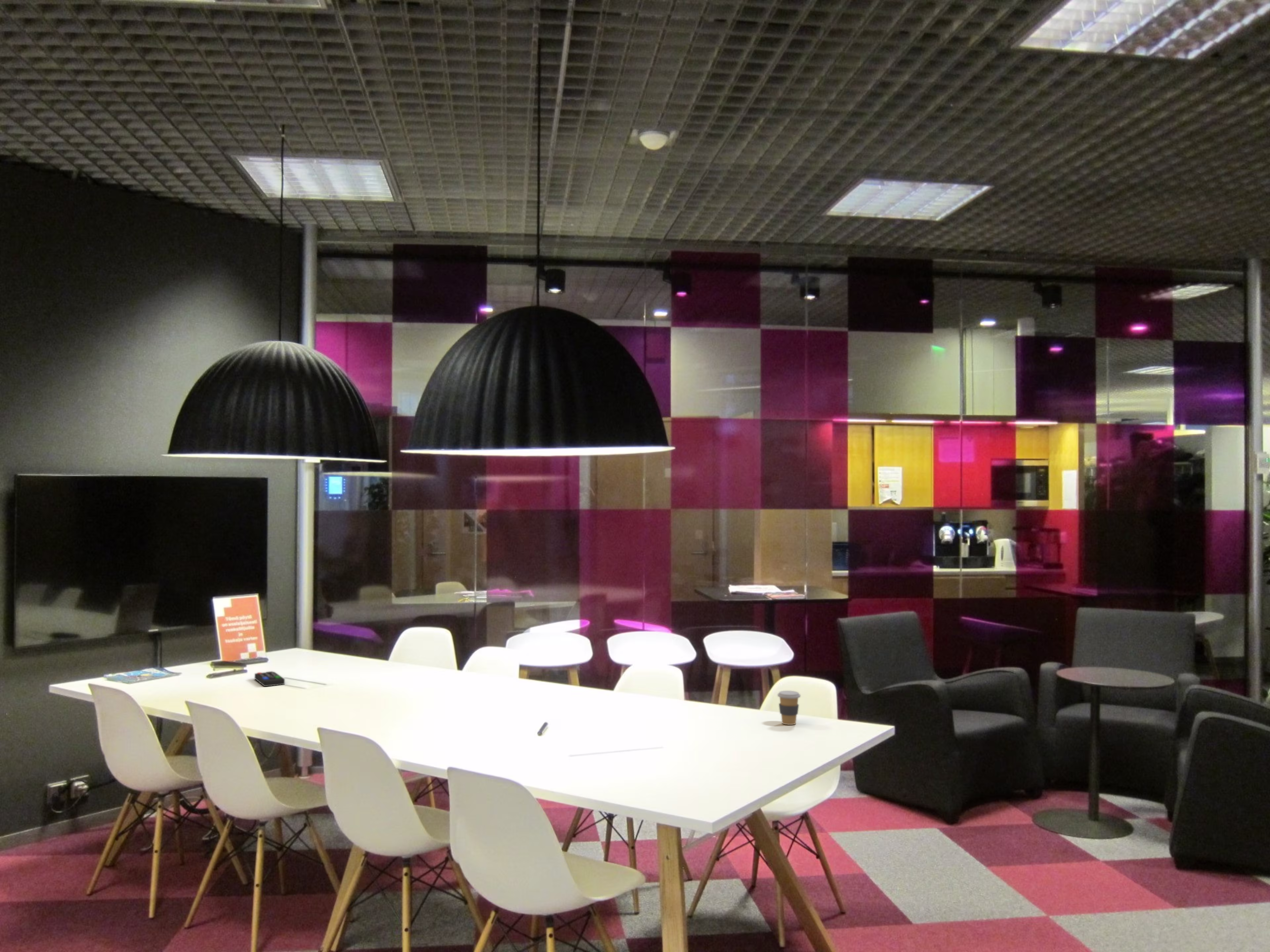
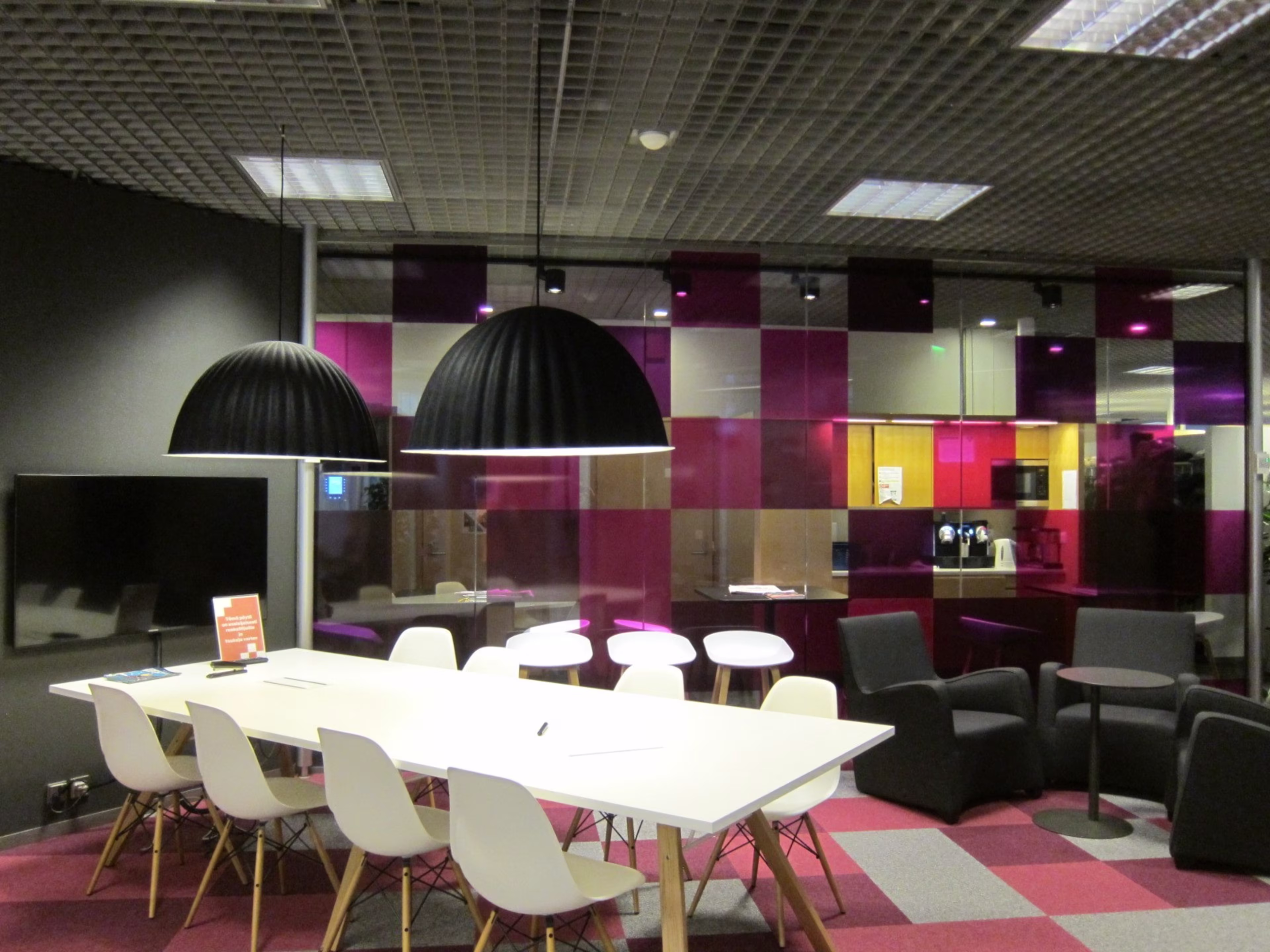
- coffee cup [777,690,801,725]
- remote control [254,671,285,687]
